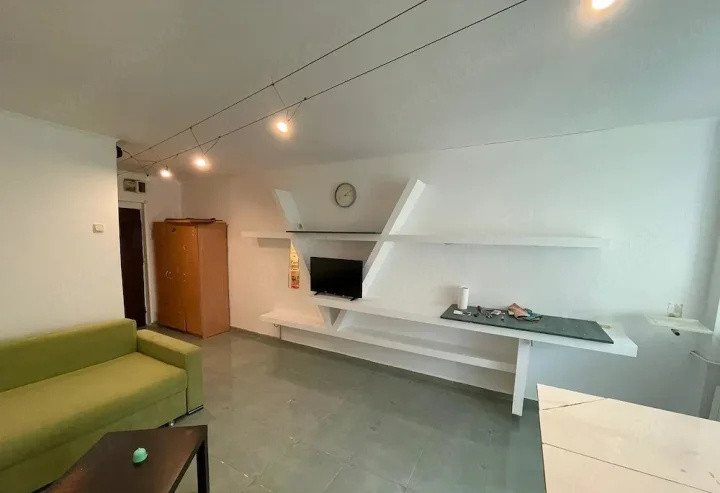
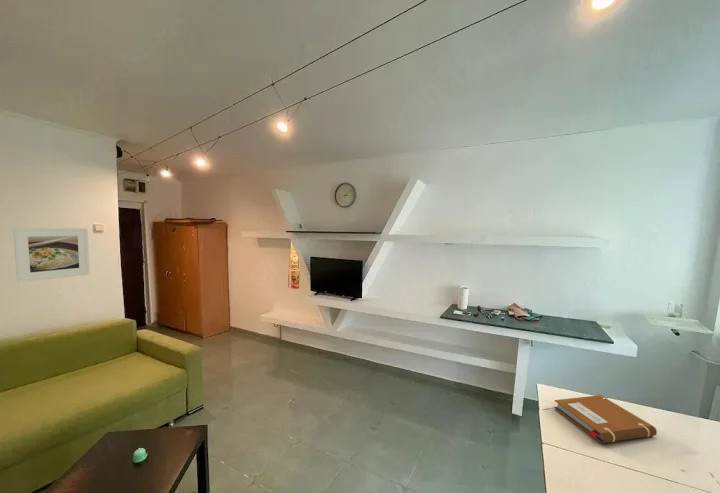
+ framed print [12,227,91,283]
+ notebook [553,394,658,444]
